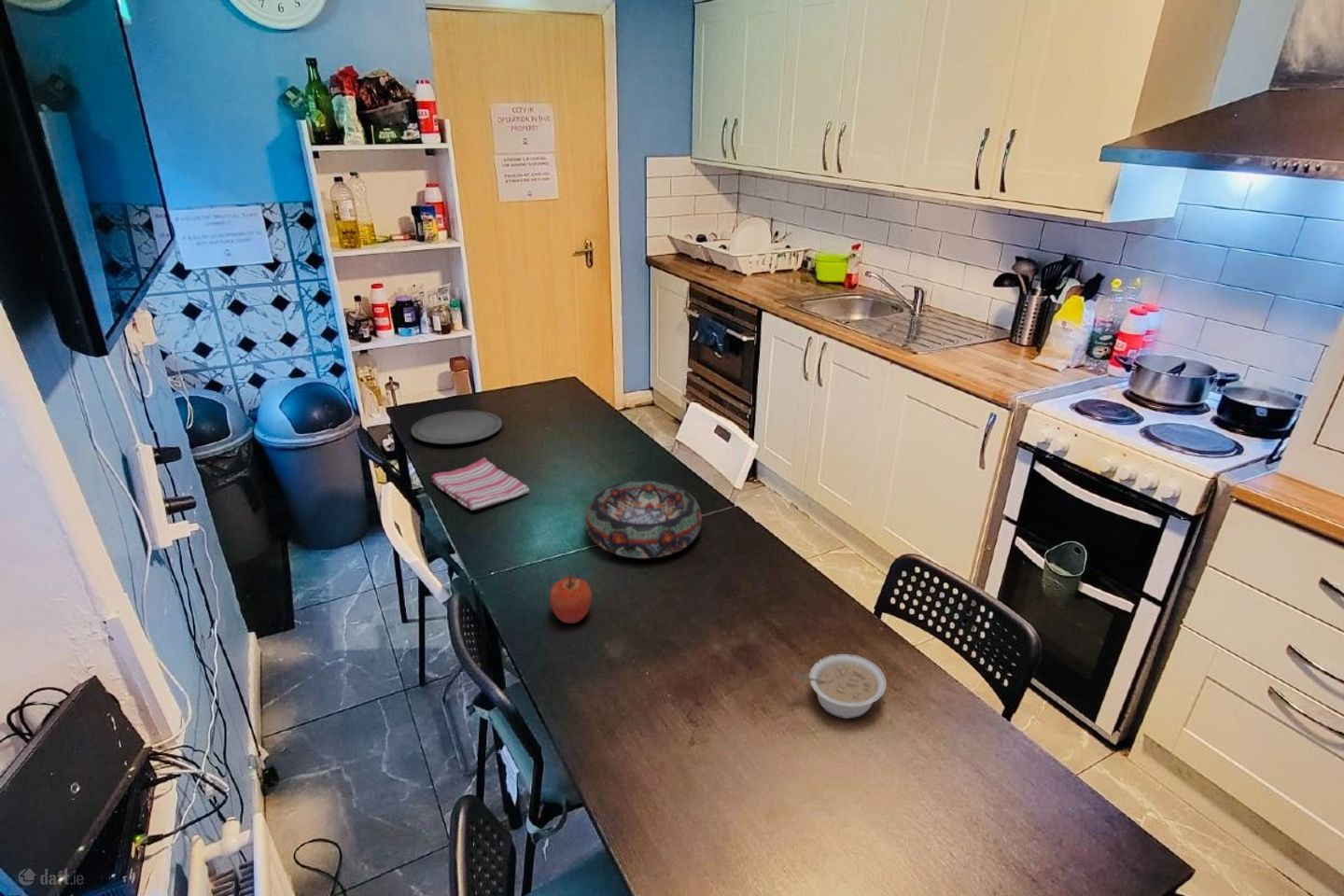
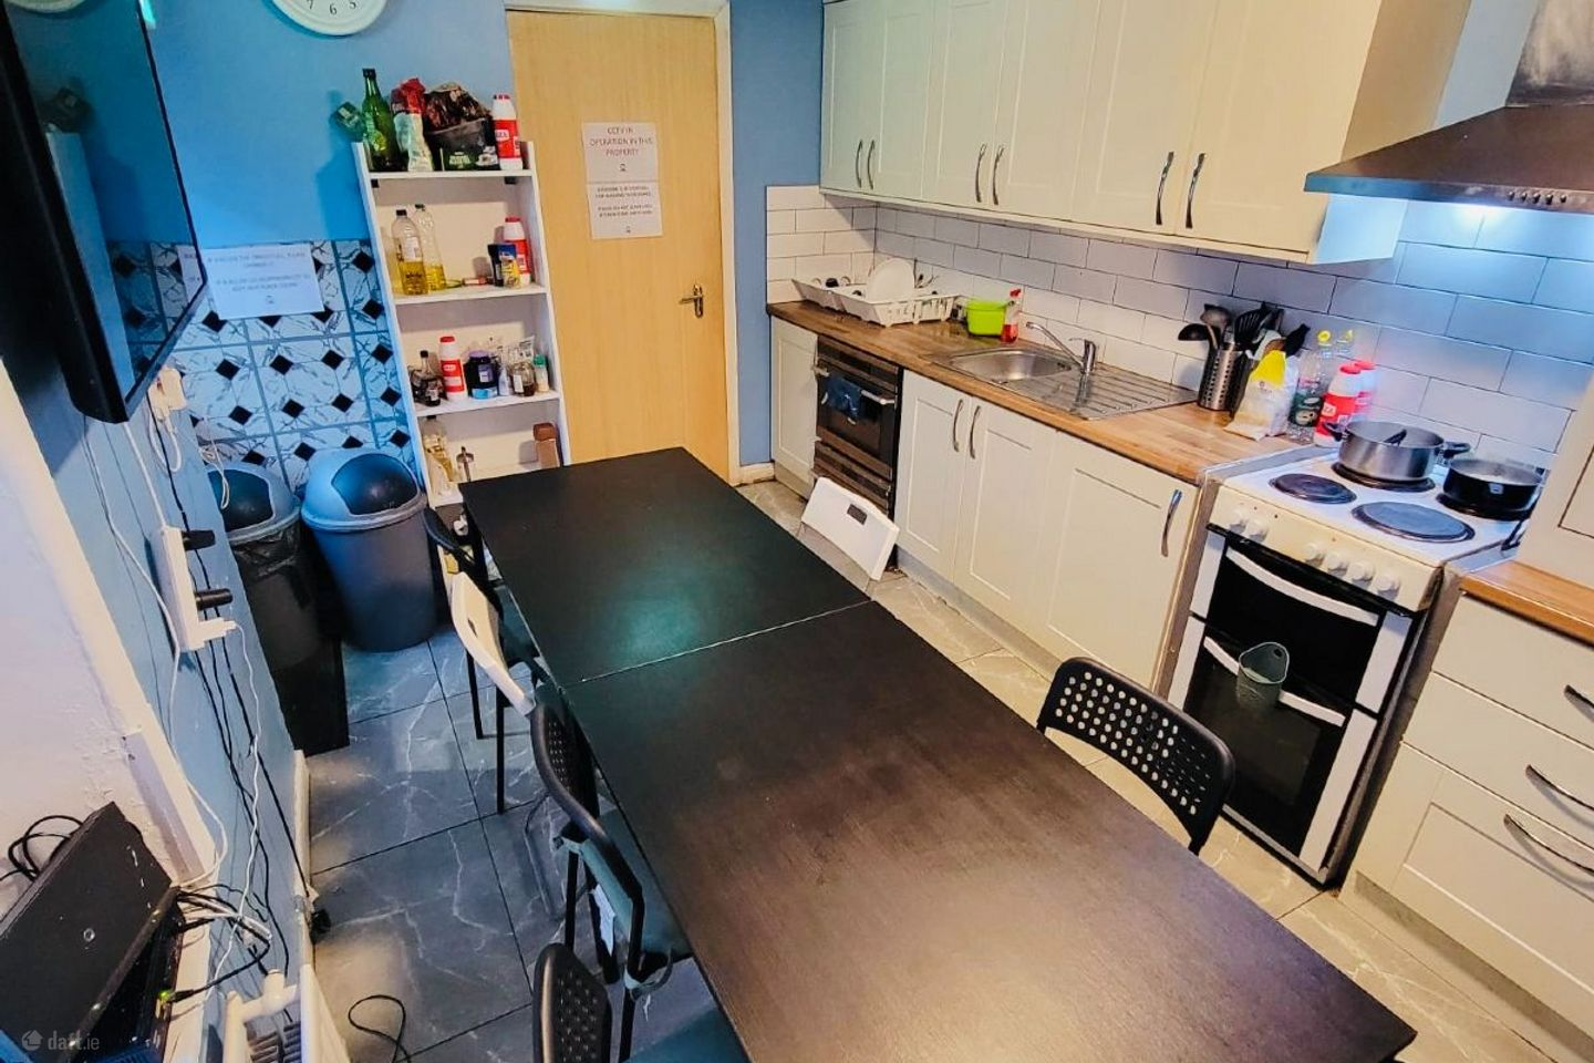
- plate [410,409,503,445]
- legume [793,653,888,720]
- dish towel [430,456,530,511]
- decorative bowl [584,480,703,559]
- apple [549,571,593,624]
